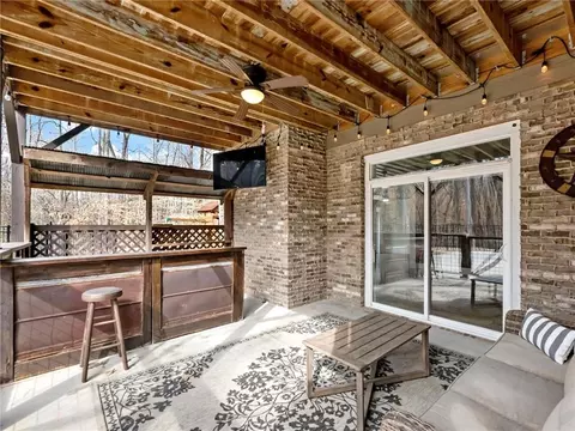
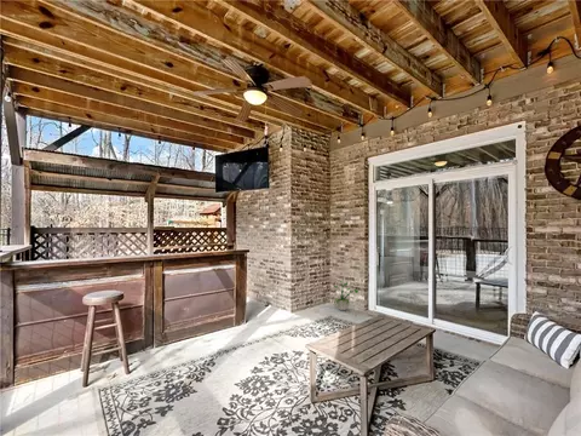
+ potted plant [333,277,361,311]
